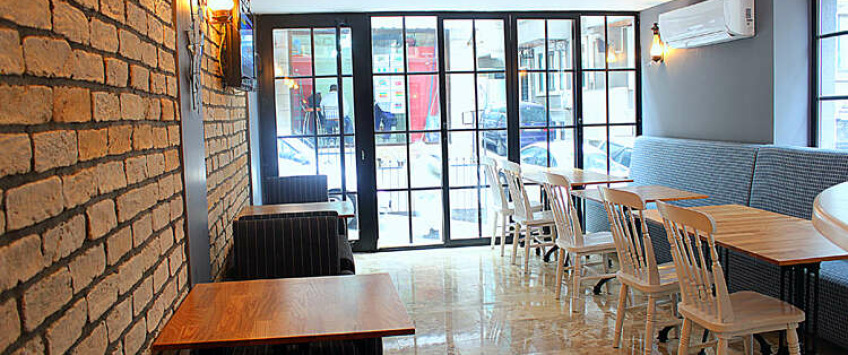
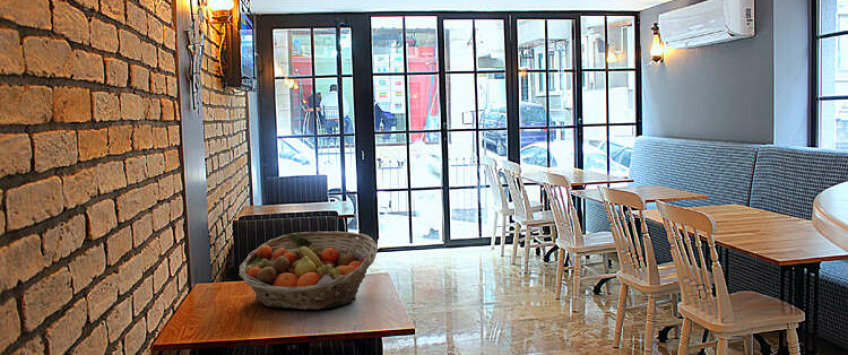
+ fruit basket [238,230,378,311]
